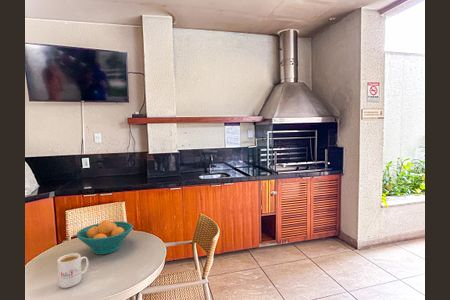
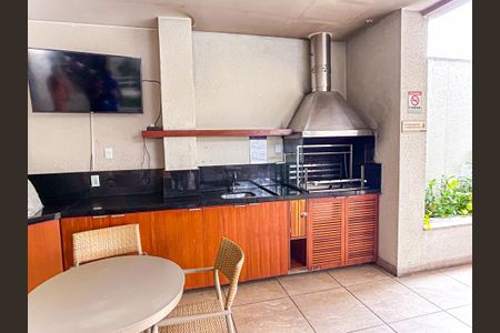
- mug [56,252,89,289]
- fruit bowl [75,219,134,255]
